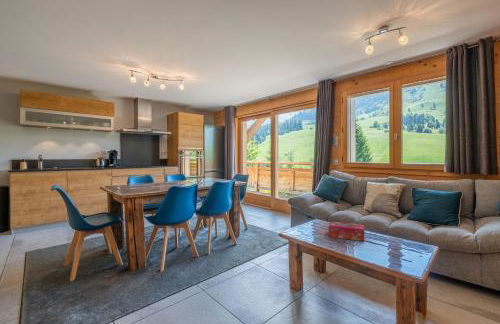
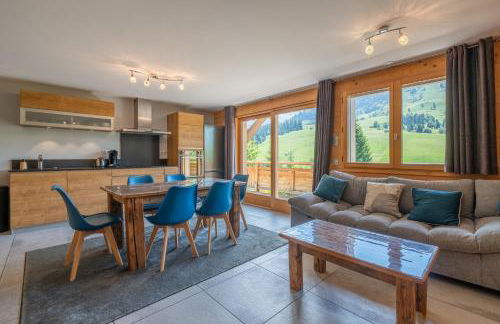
- tissue box [328,221,366,242]
